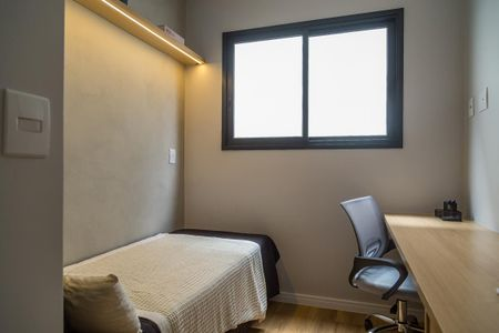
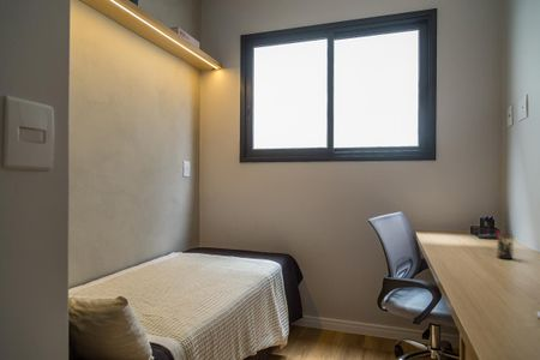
+ pen holder [496,229,517,260]
